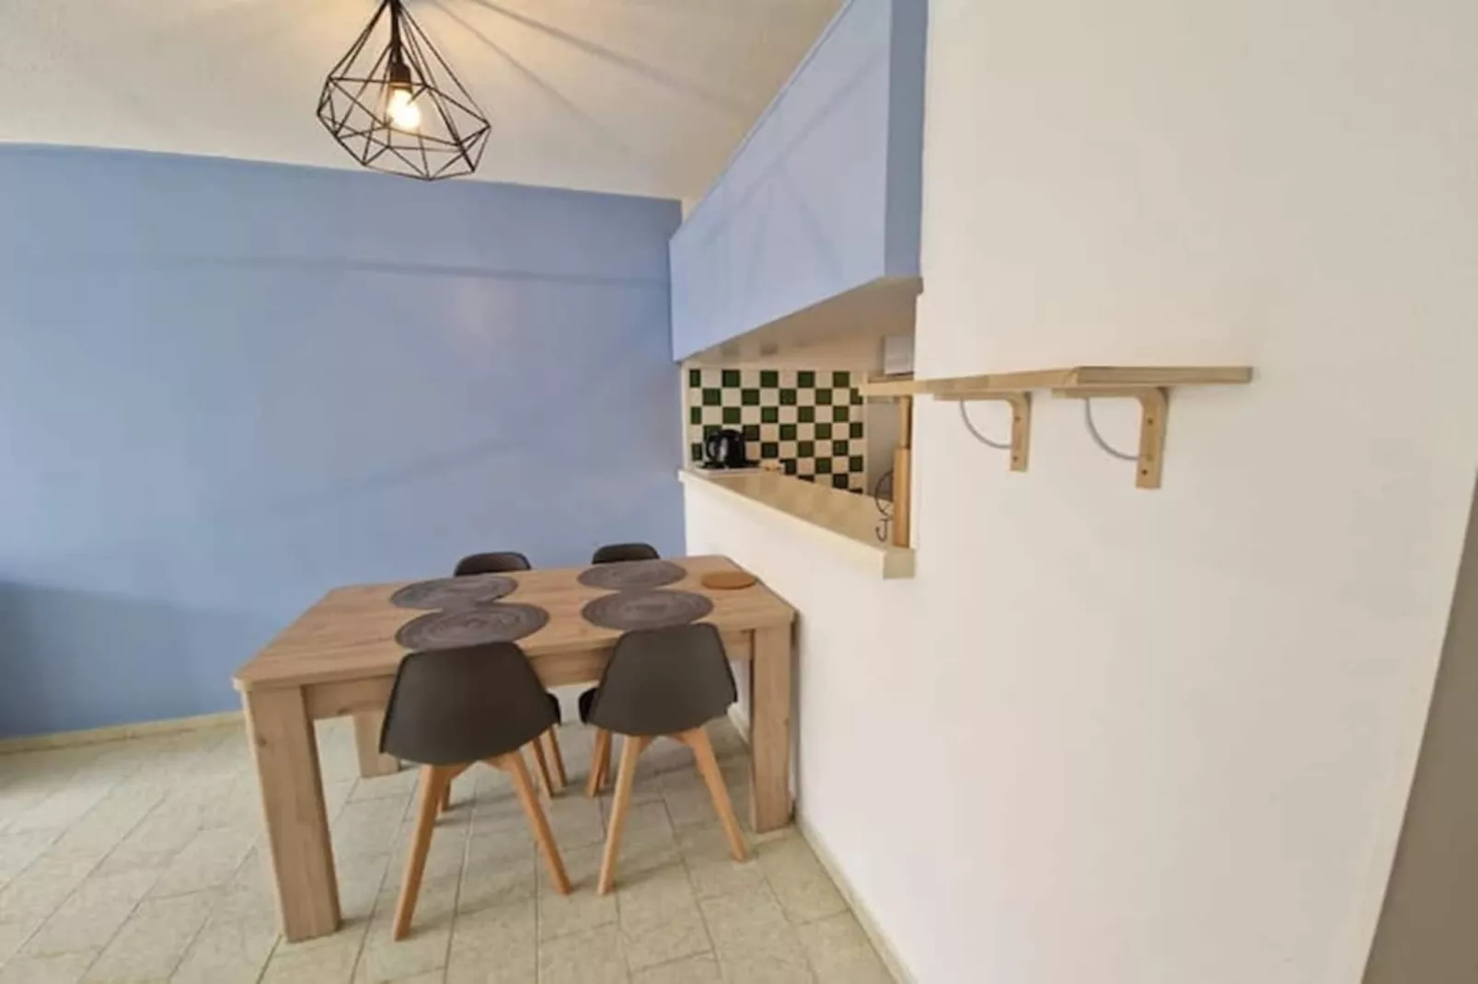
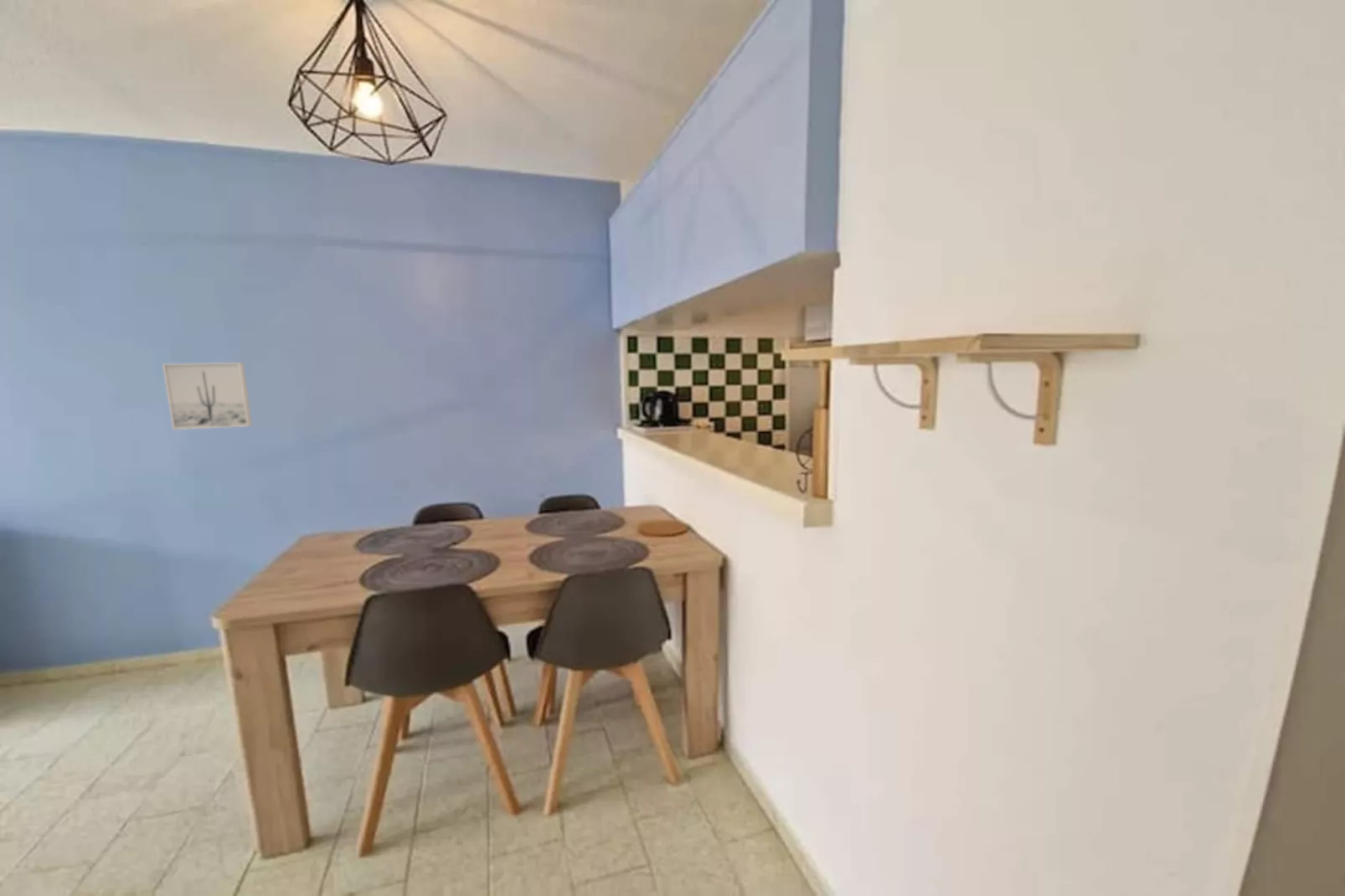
+ wall art [162,362,253,430]
